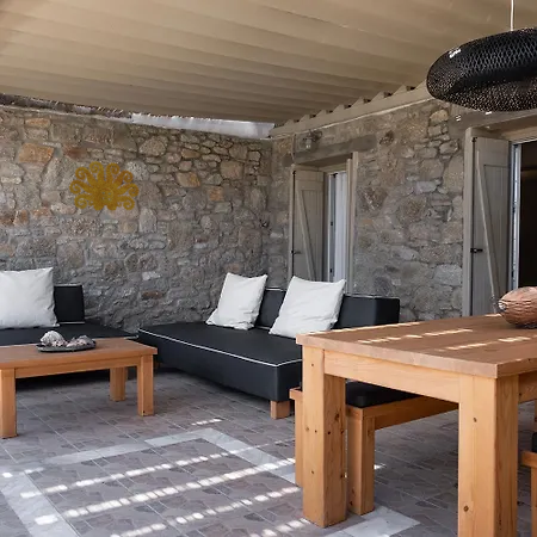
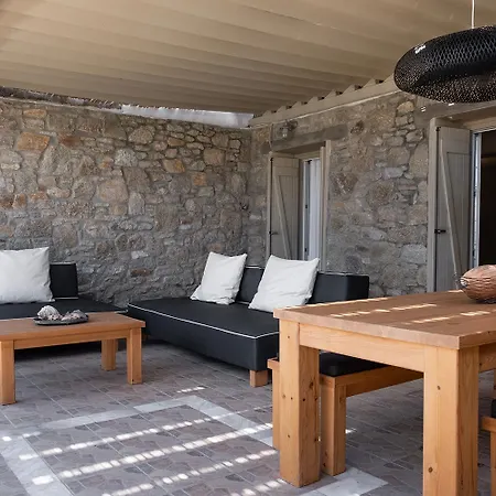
- wall decoration [68,160,141,212]
